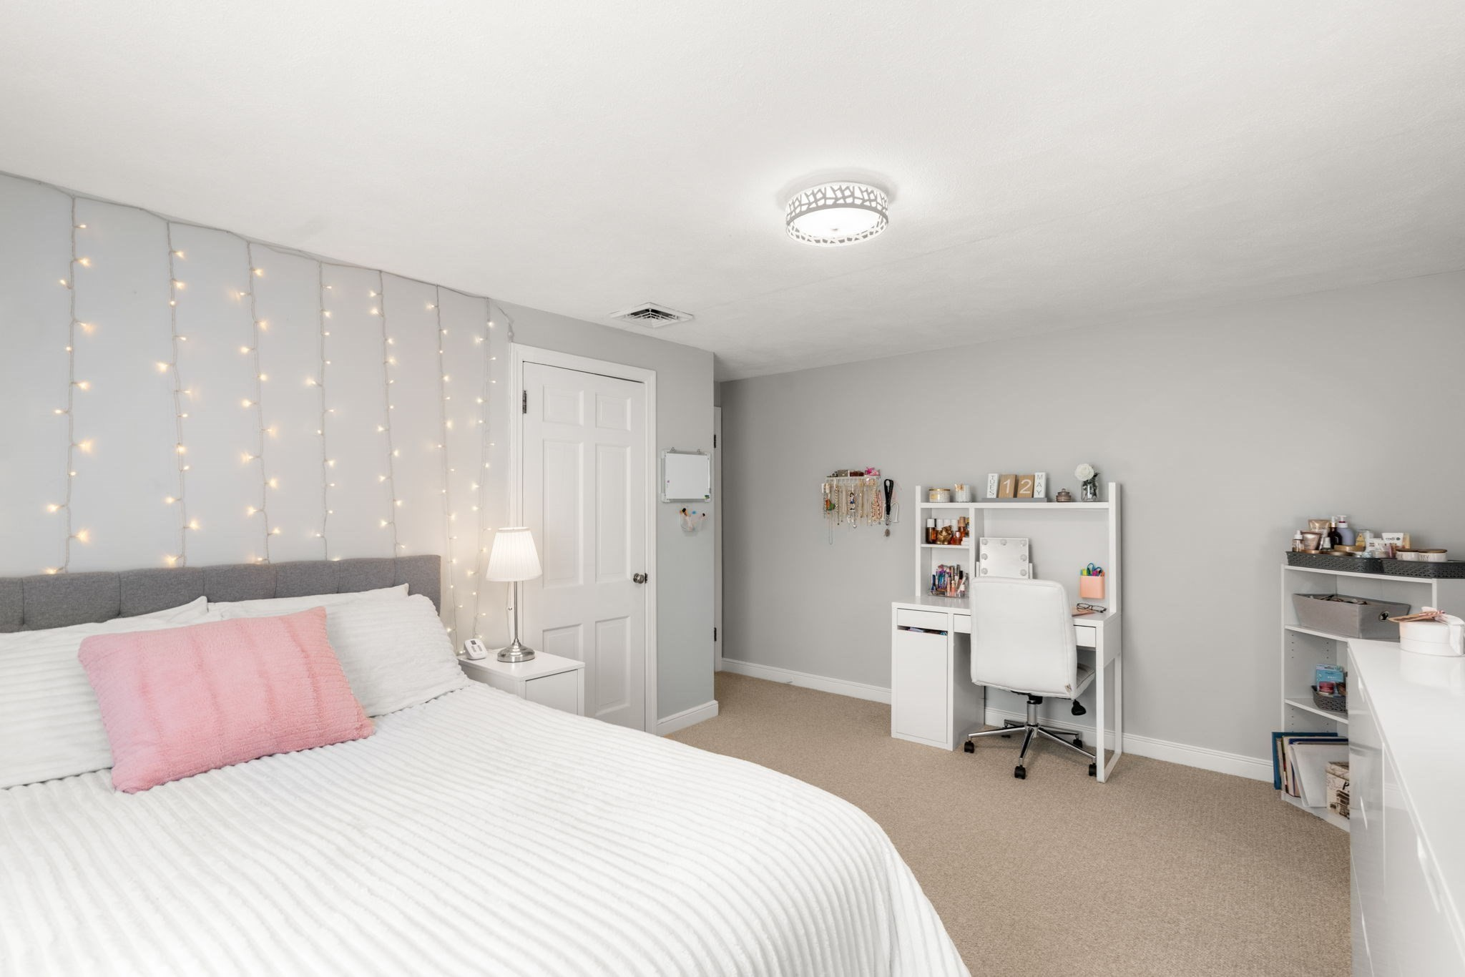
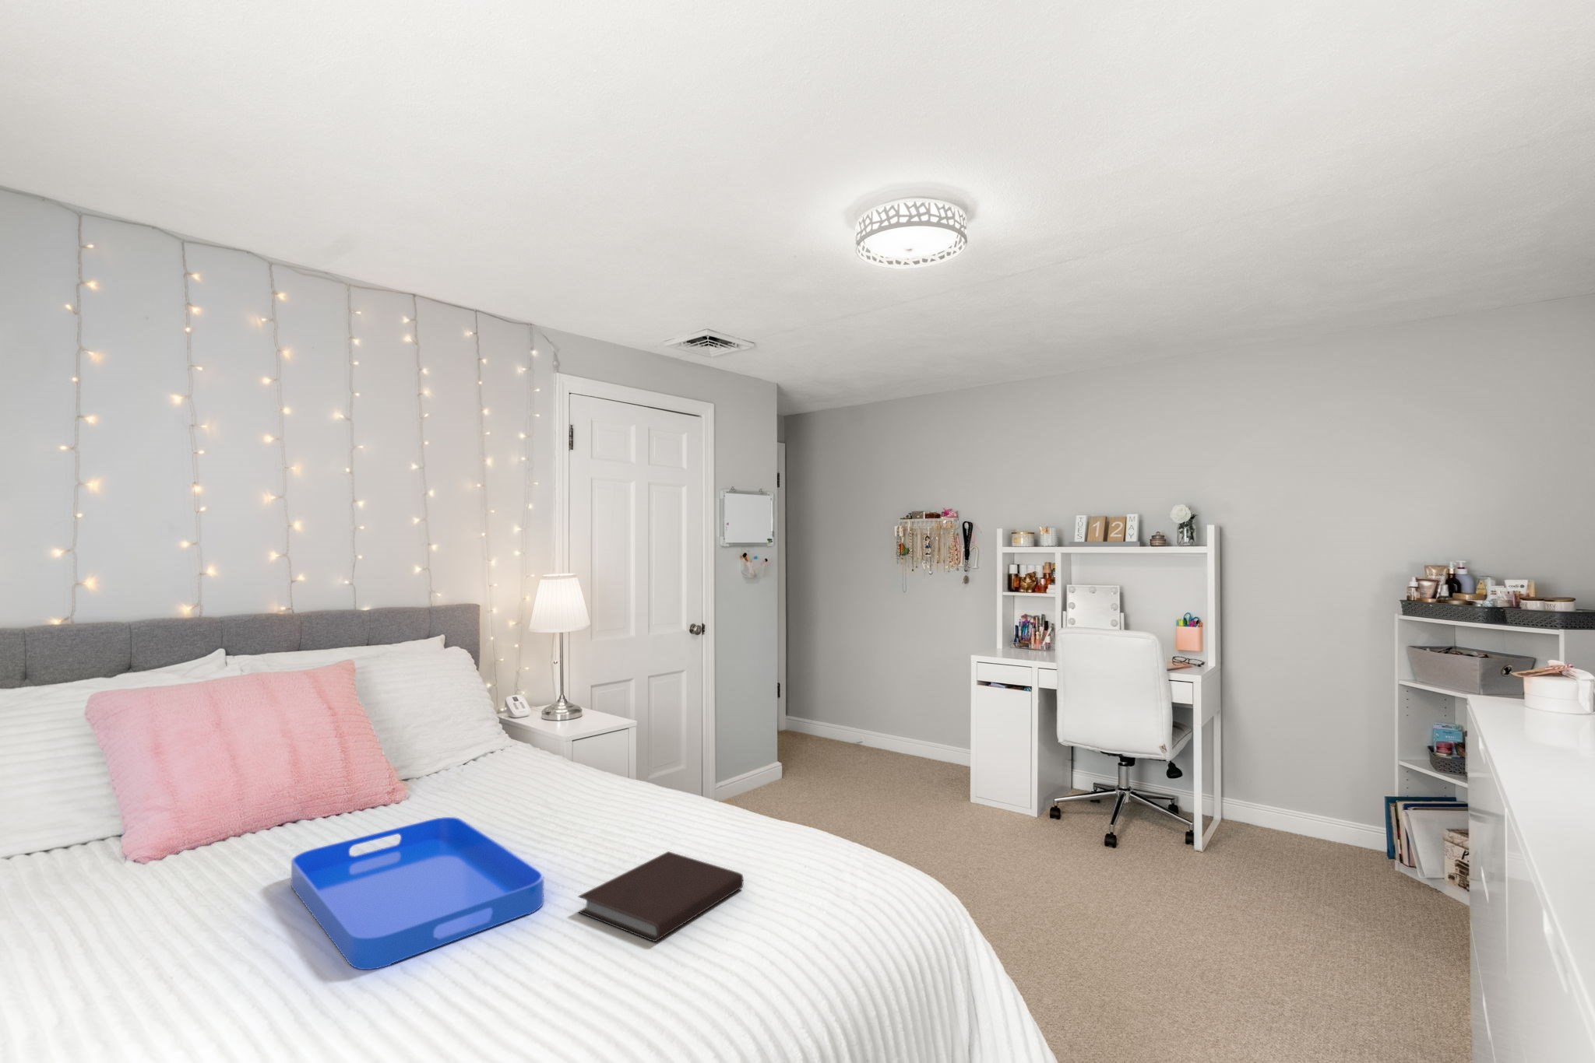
+ notebook [577,851,744,942]
+ serving tray [291,816,545,970]
